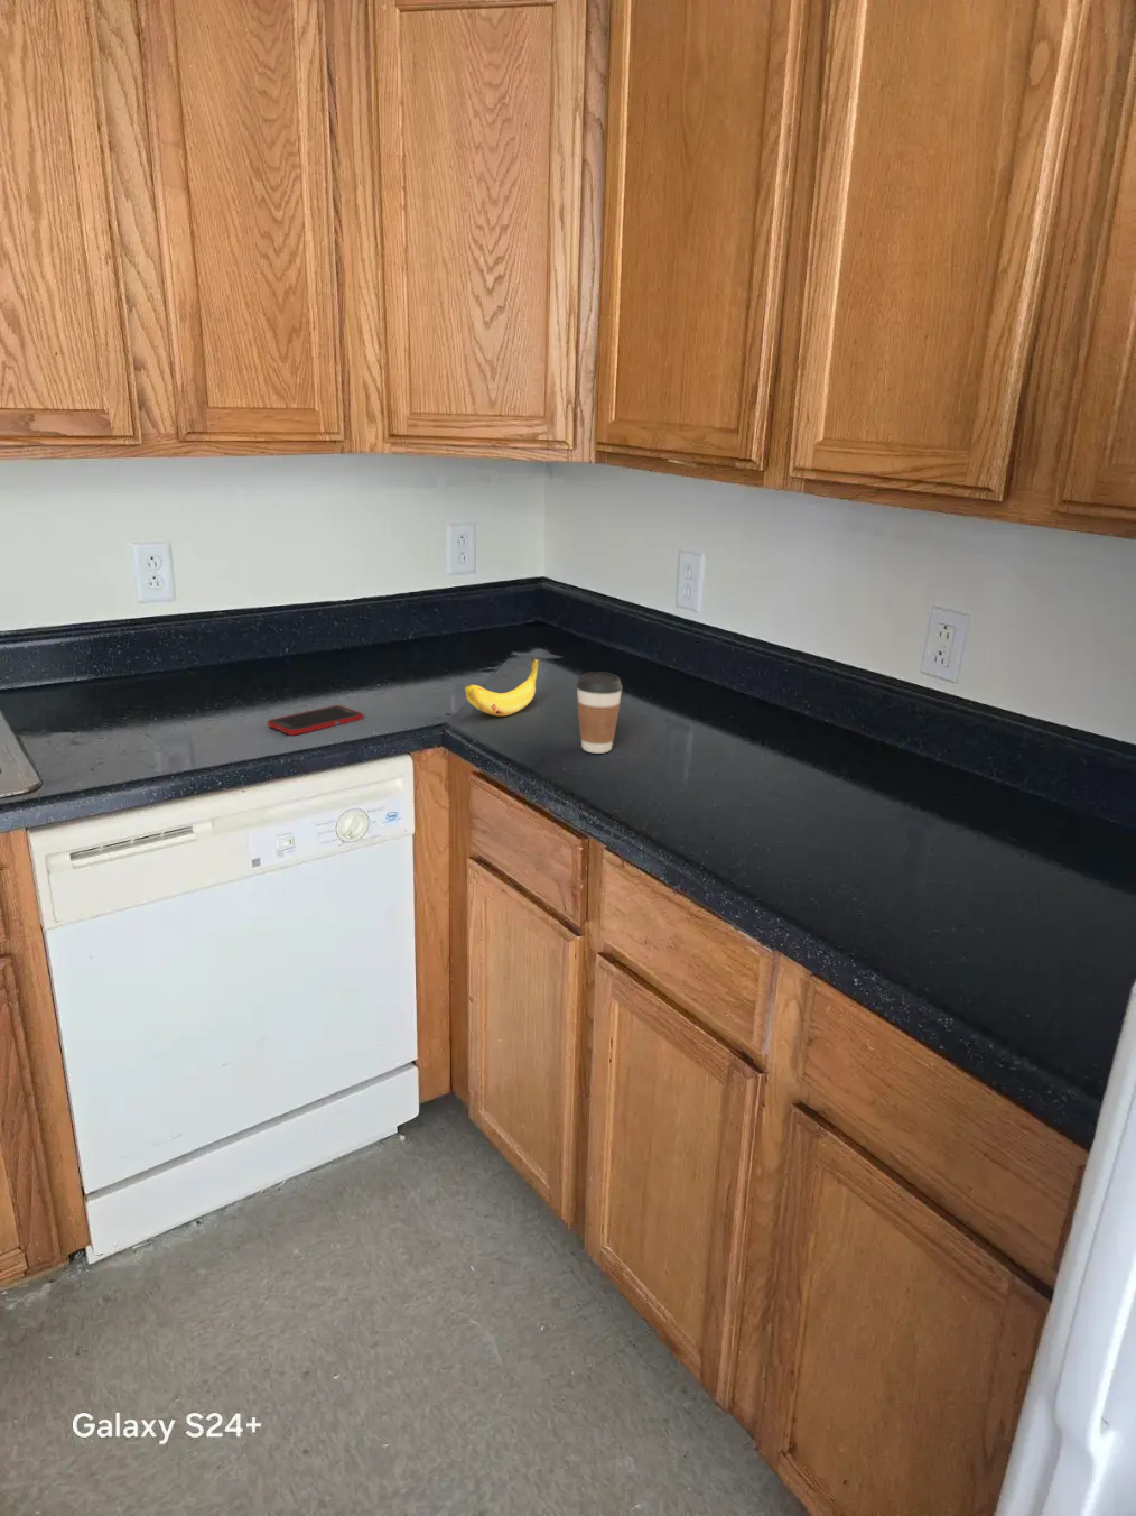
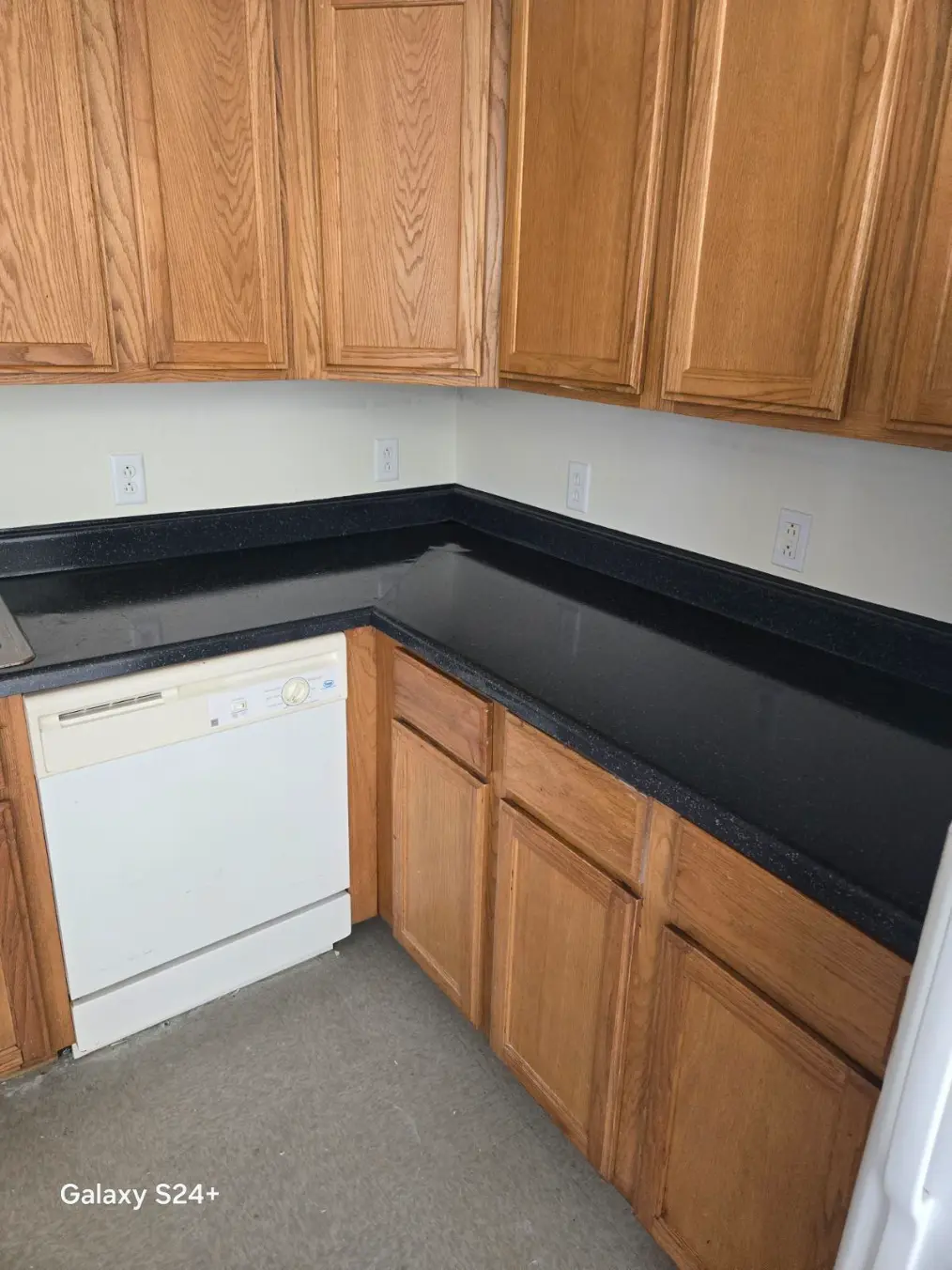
- cell phone [266,704,364,737]
- coffee cup [575,671,624,754]
- banana [464,657,541,716]
